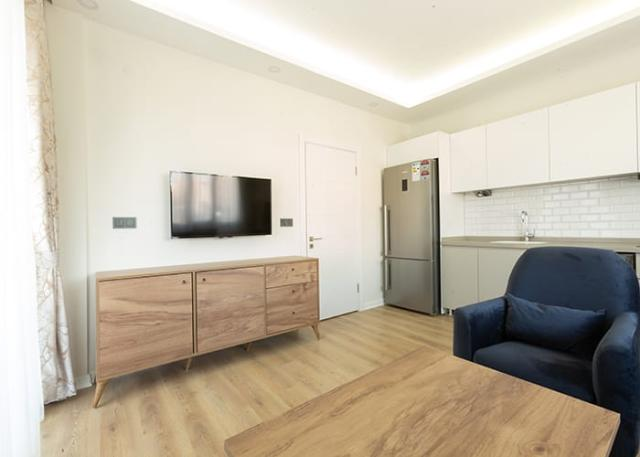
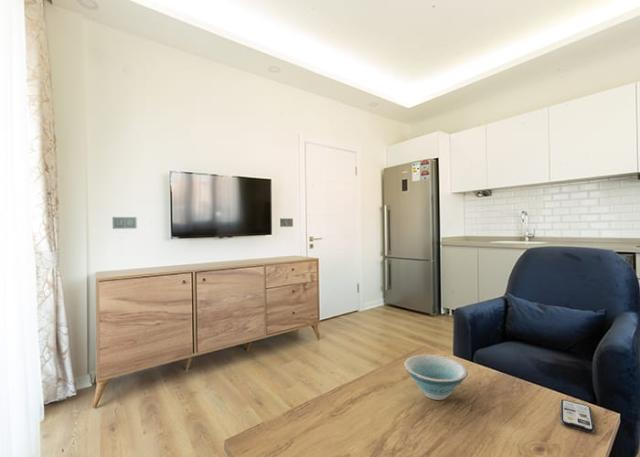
+ bowl [403,354,469,401]
+ phone case [560,399,596,434]
